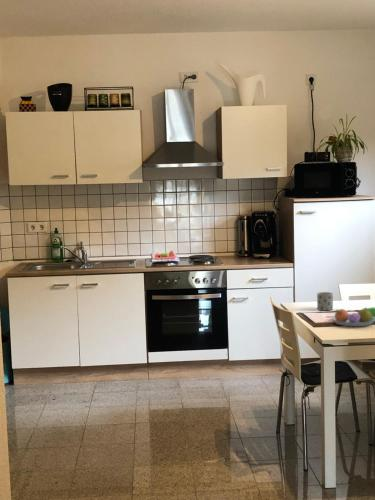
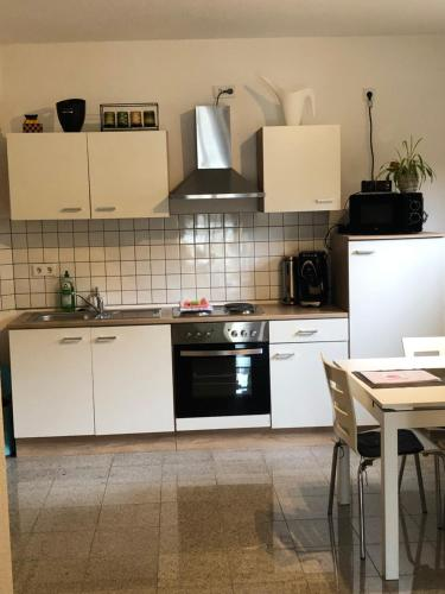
- mug [316,291,334,311]
- fruit bowl [330,306,375,327]
